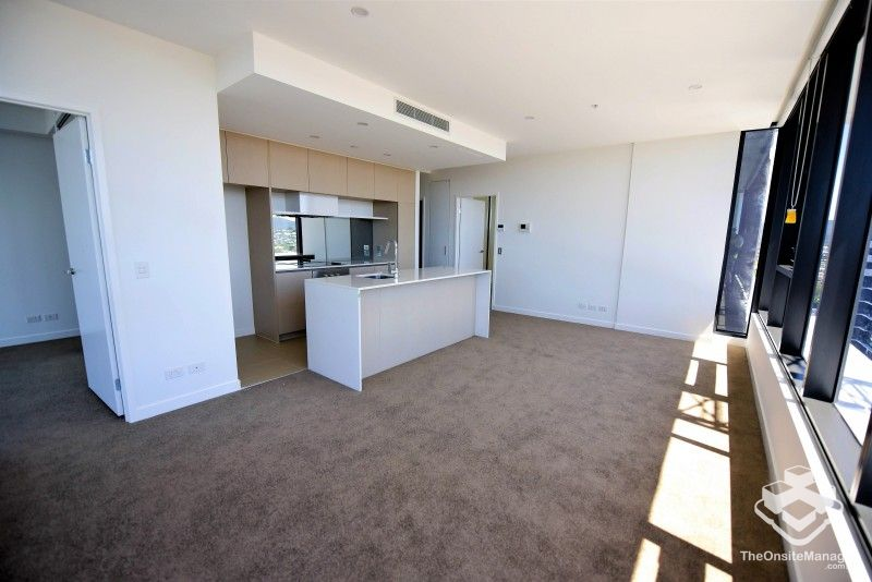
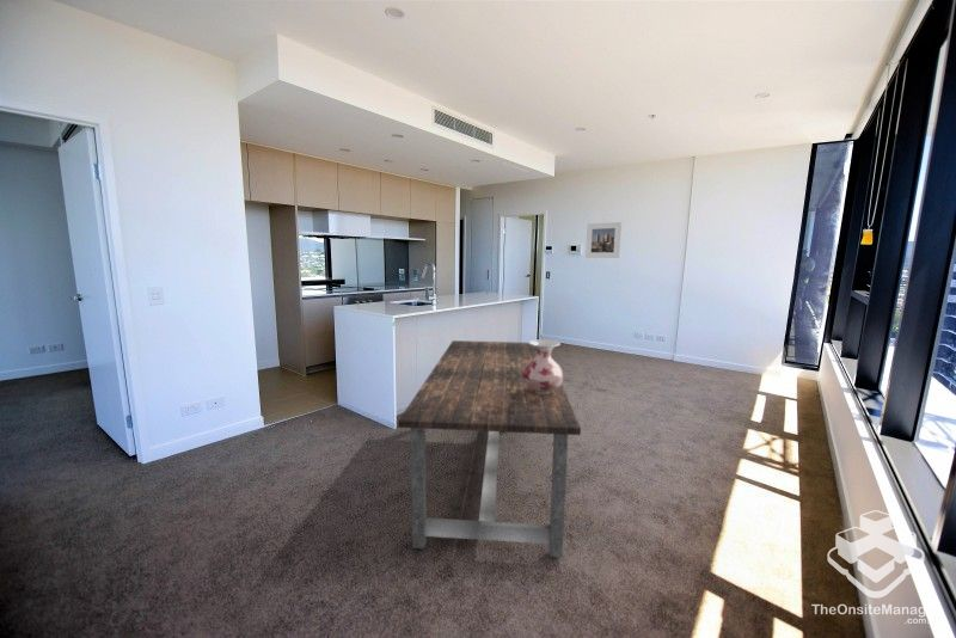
+ dining table [397,339,582,559]
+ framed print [584,221,623,259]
+ vase [523,338,564,394]
